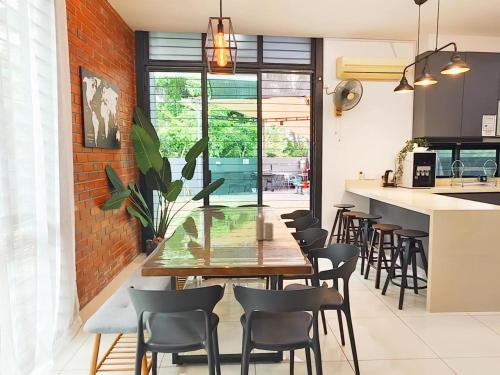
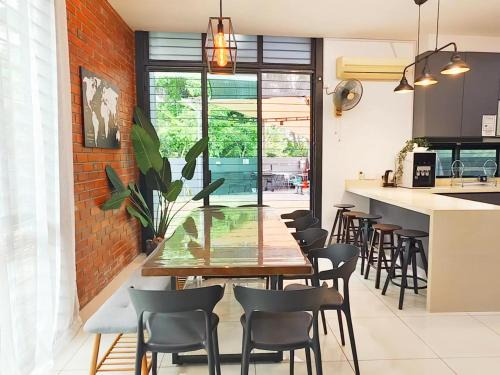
- candle [255,212,275,241]
